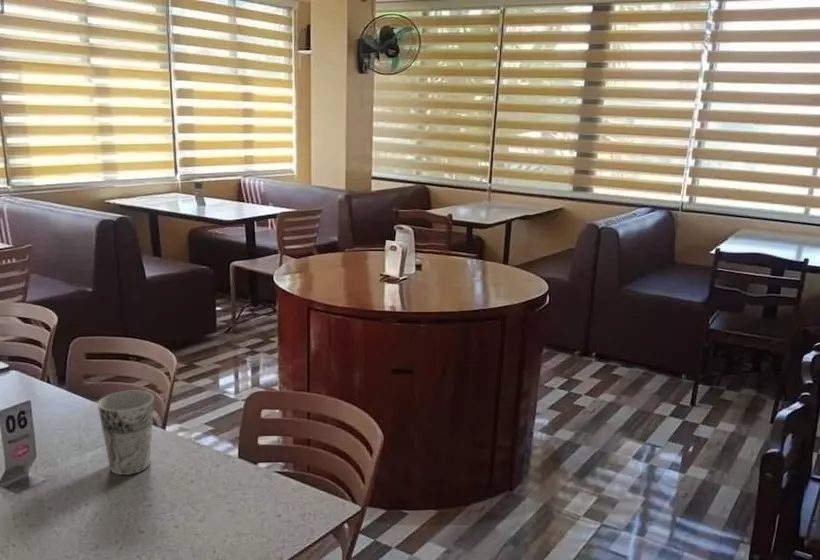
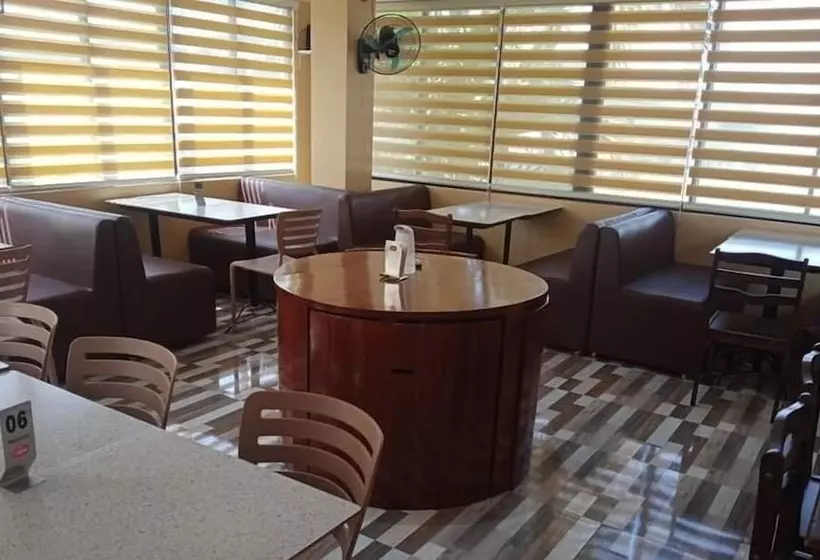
- cup [97,390,155,476]
